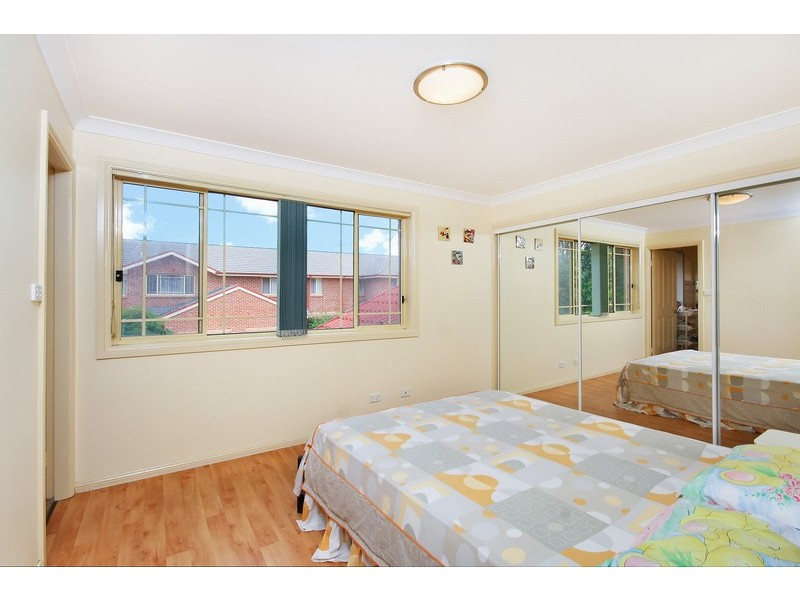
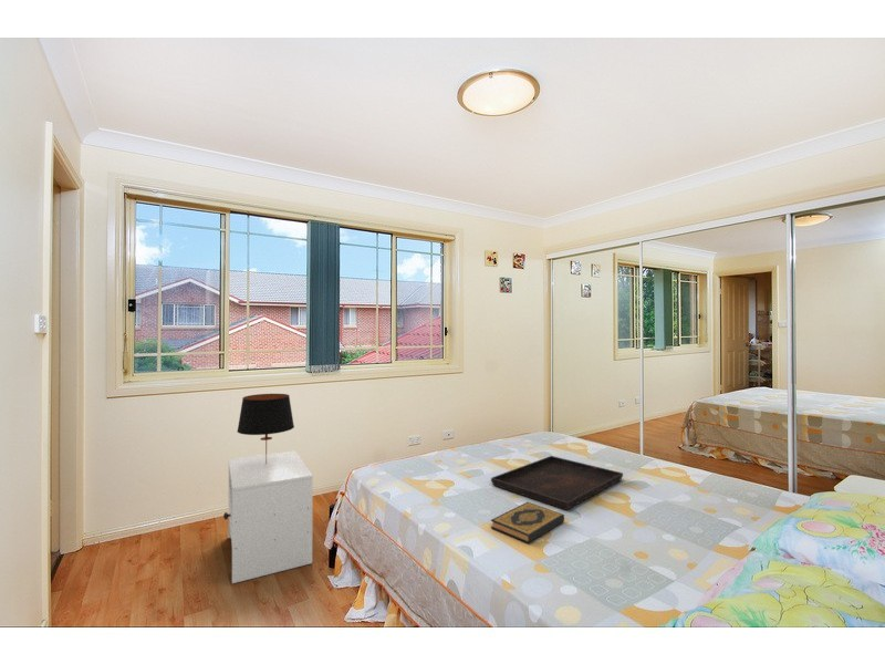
+ table lamp [236,393,295,464]
+ serving tray [490,455,624,511]
+ nightstand [222,449,314,584]
+ hardback book [490,501,565,544]
